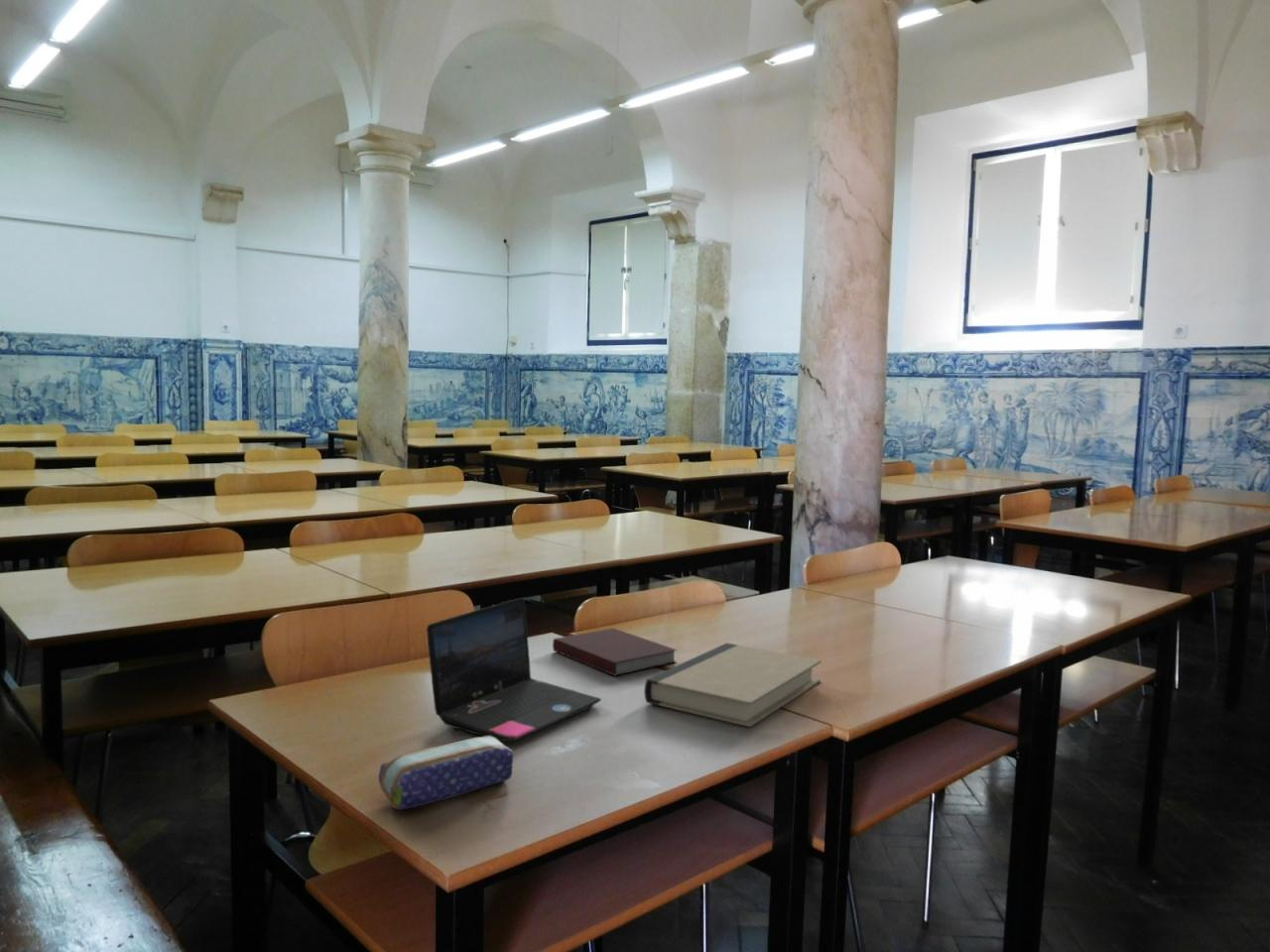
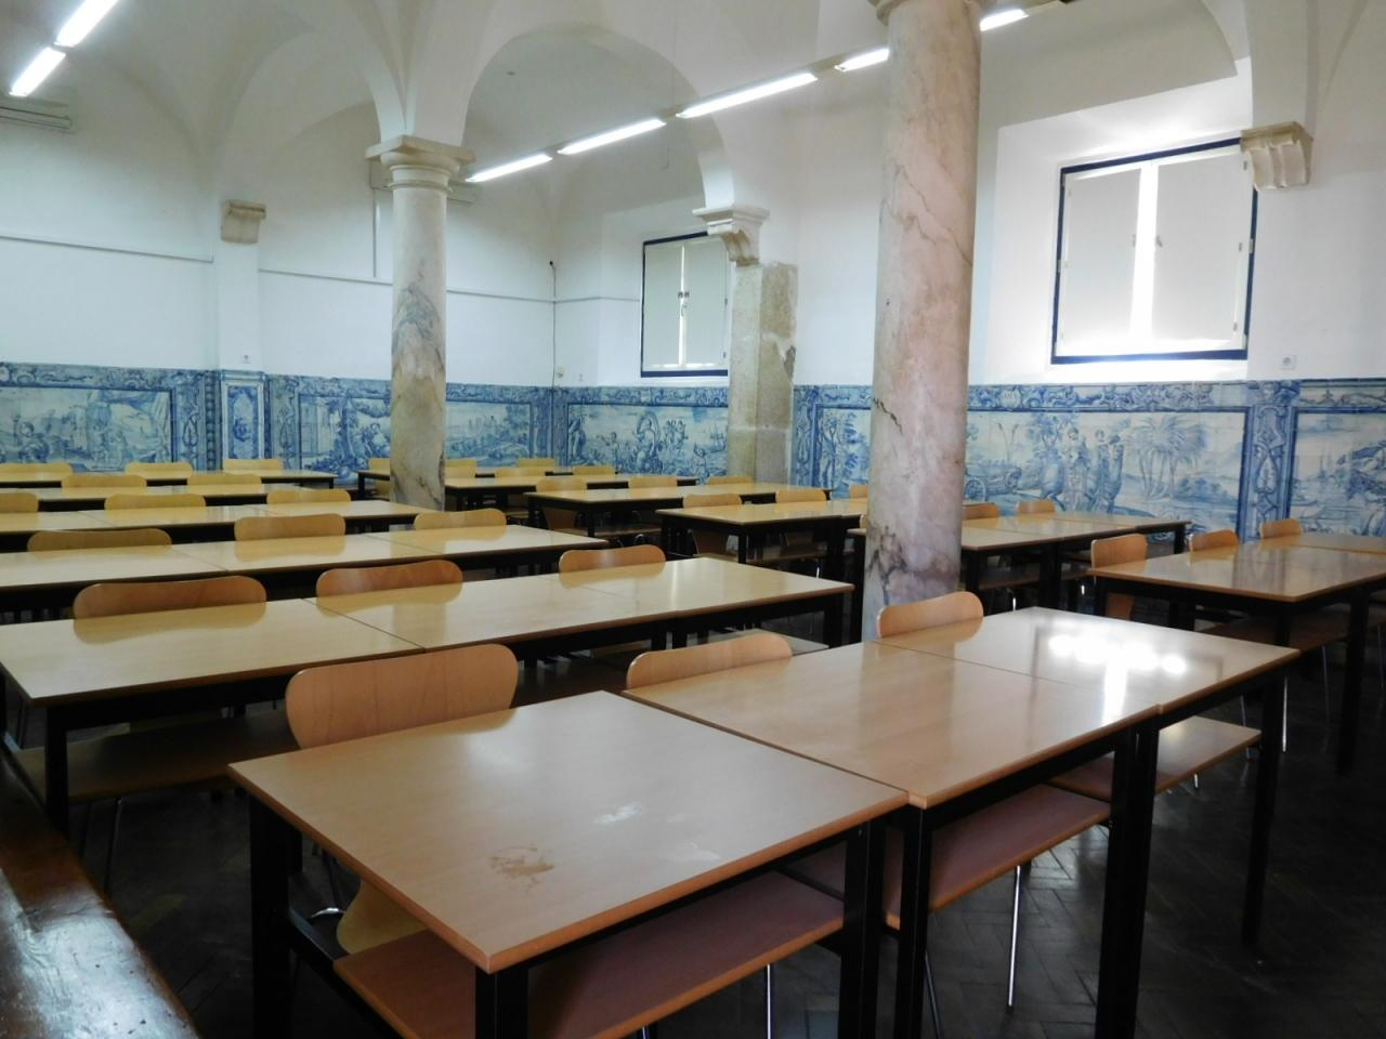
- pencil case [378,736,515,811]
- notebook [552,627,678,676]
- laptop [426,597,602,743]
- book [643,642,823,728]
